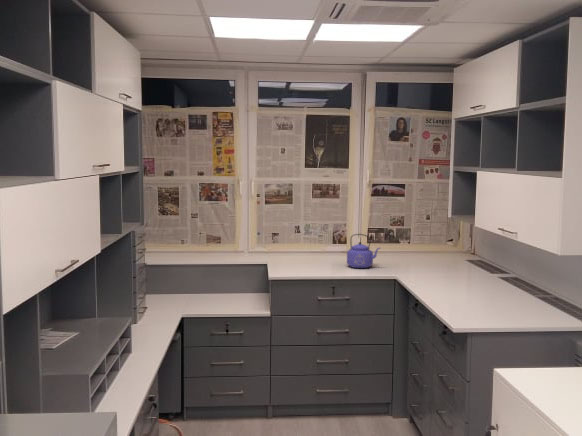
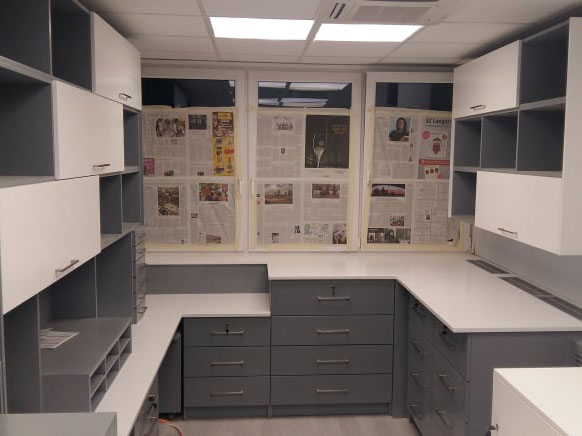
- kettle [346,233,381,269]
